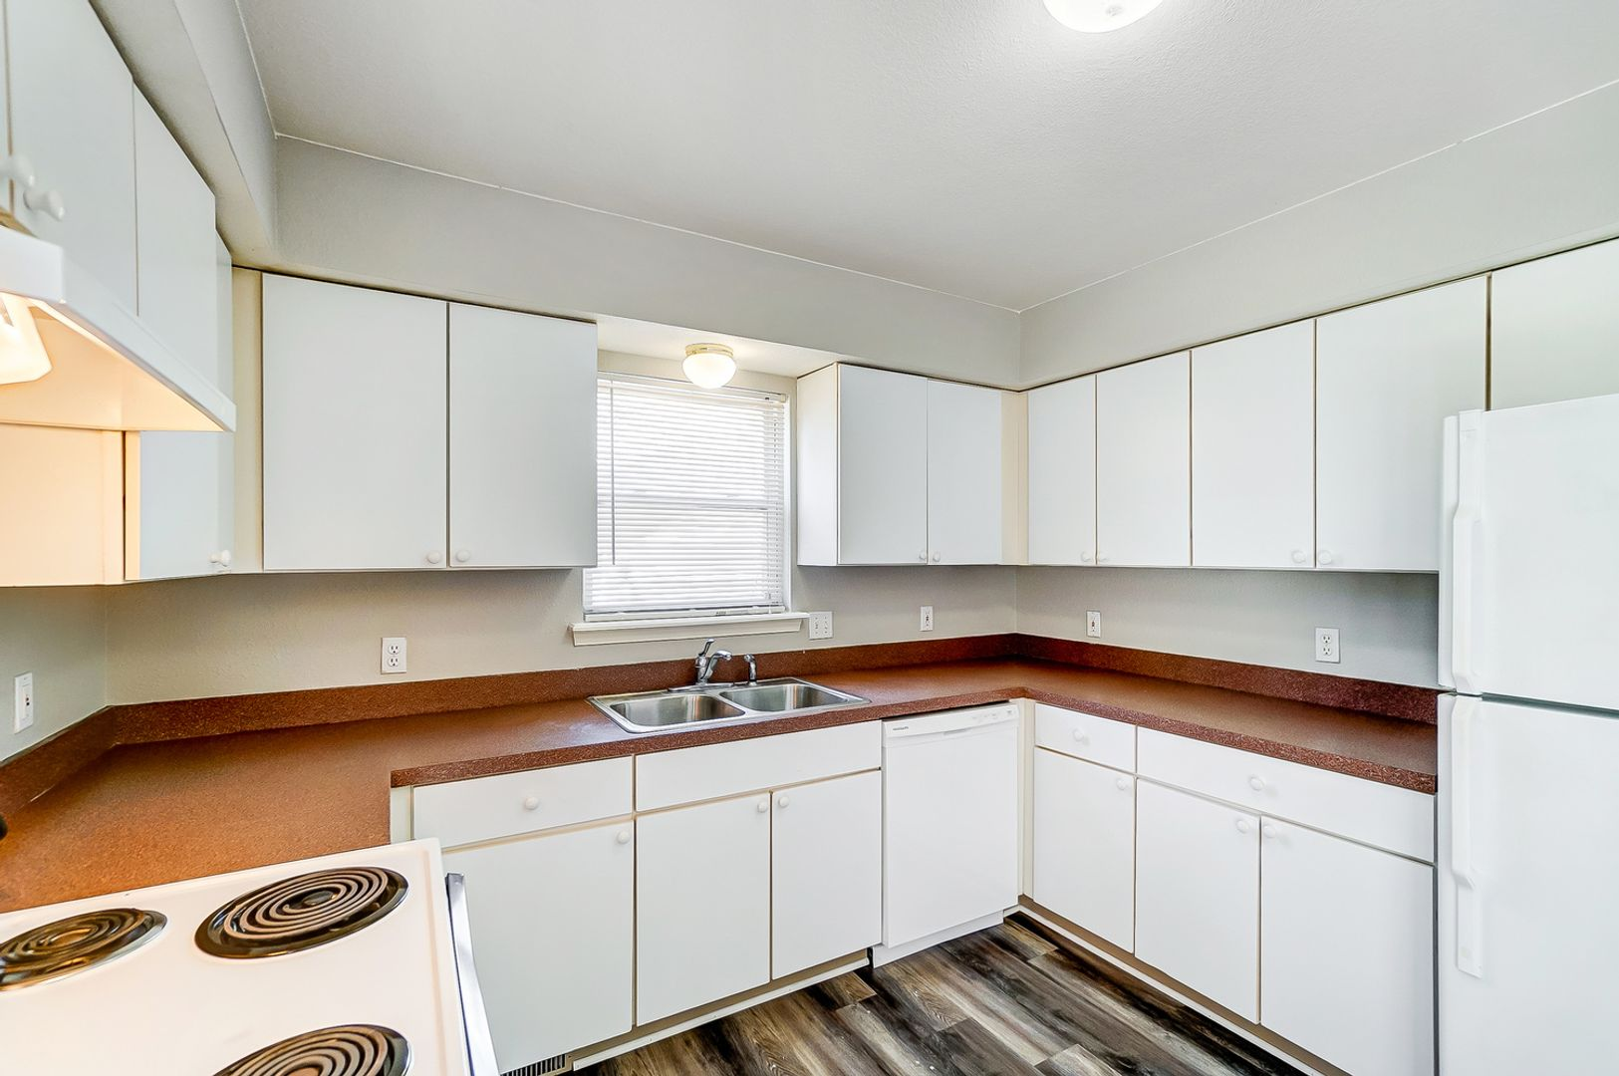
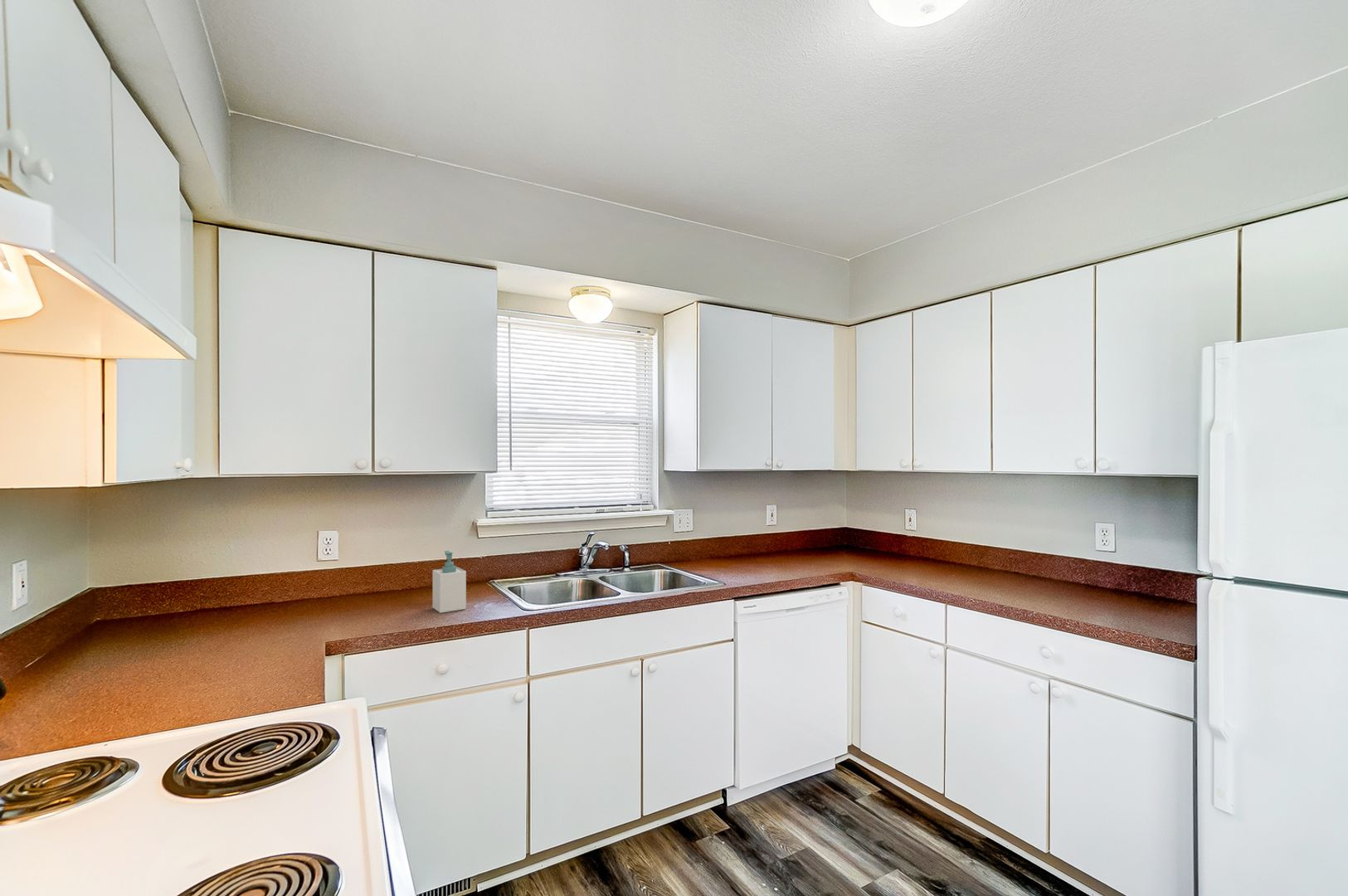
+ soap bottle [432,550,467,614]
